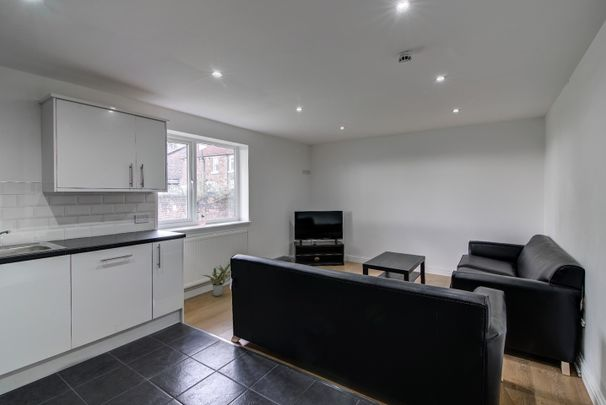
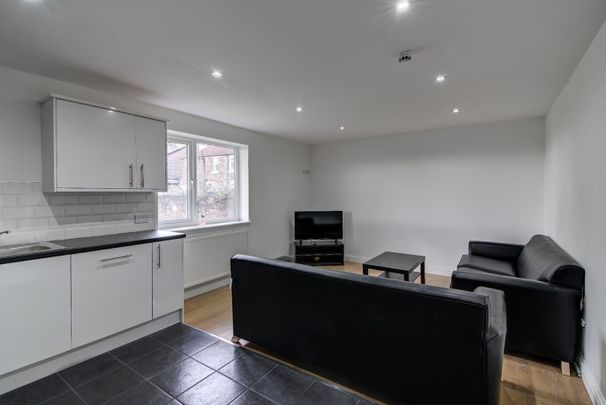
- potted plant [202,262,231,297]
